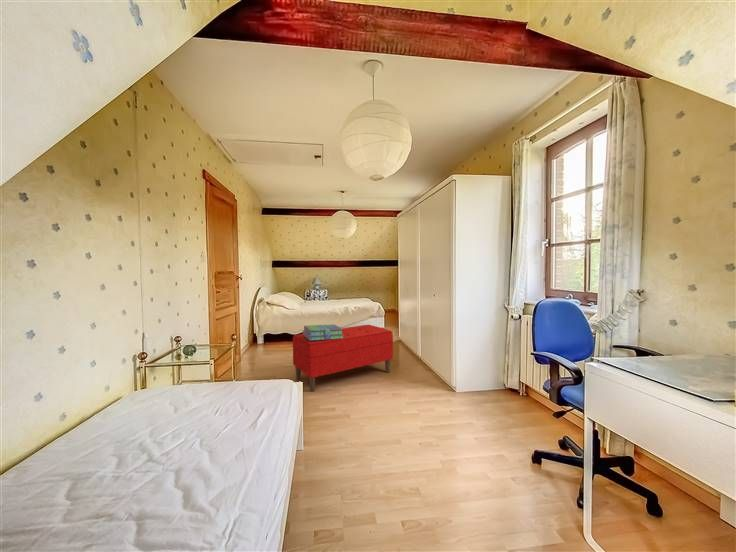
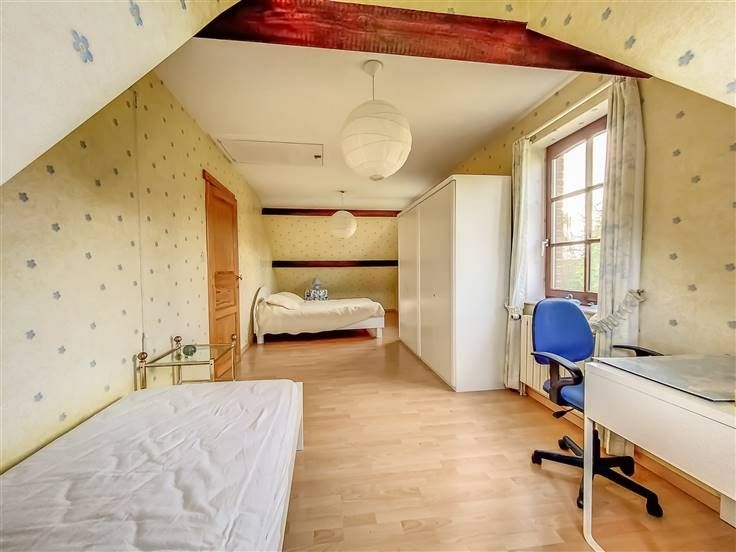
- bench [292,324,394,393]
- stack of books [302,323,344,341]
